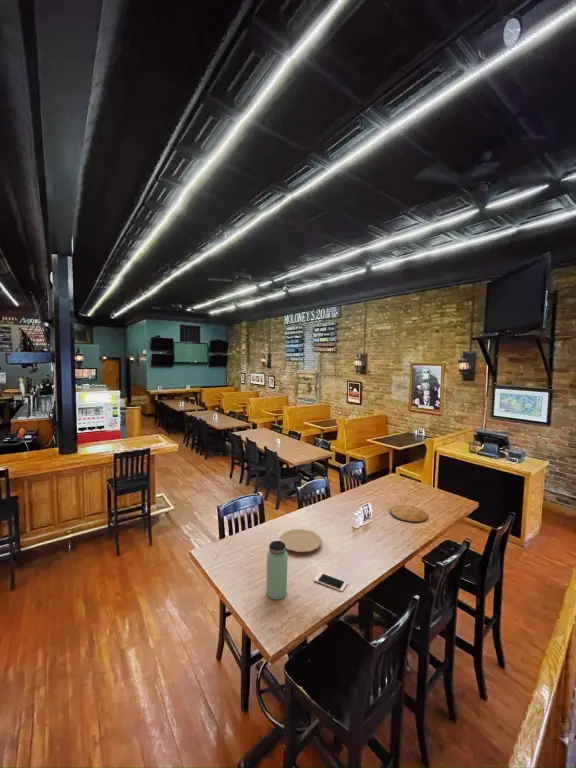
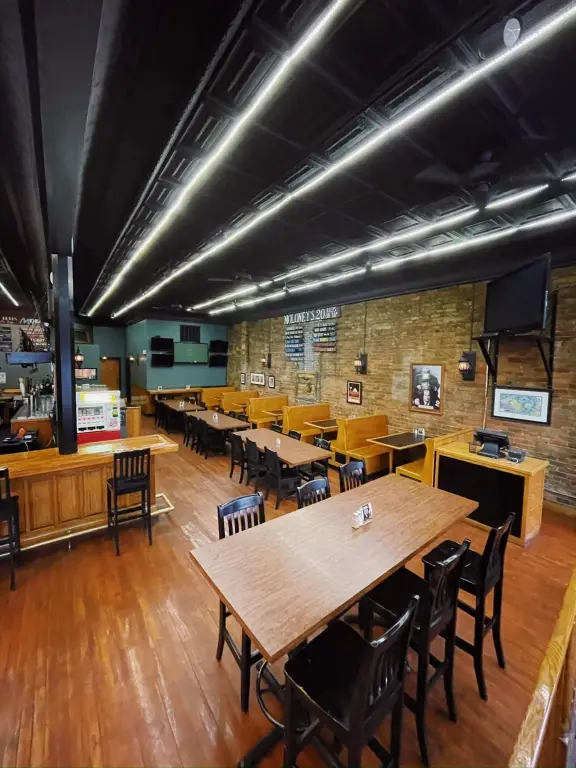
- plate [279,528,323,553]
- bottle [266,540,288,601]
- cell phone [313,571,348,593]
- plate [389,504,429,524]
